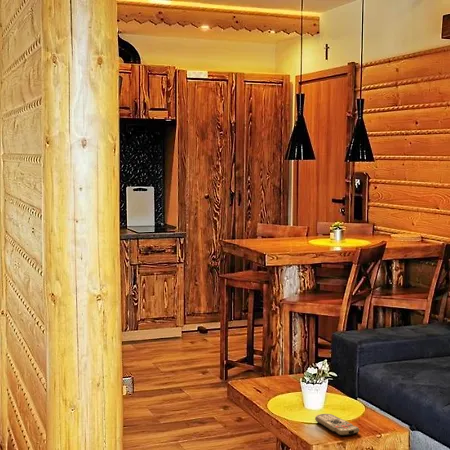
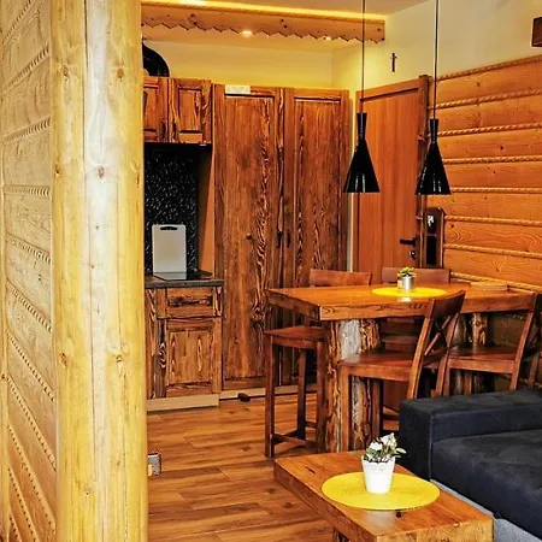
- remote control [314,413,360,437]
